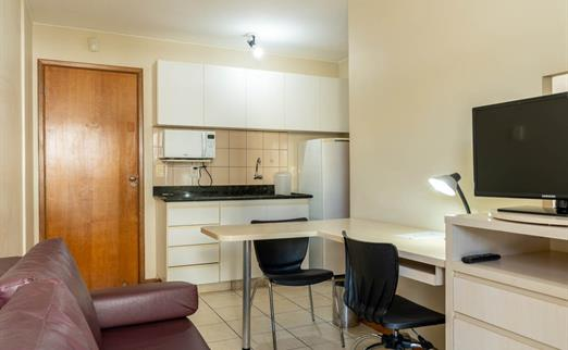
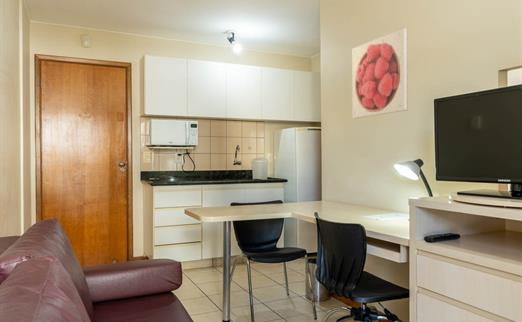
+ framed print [351,27,408,119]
